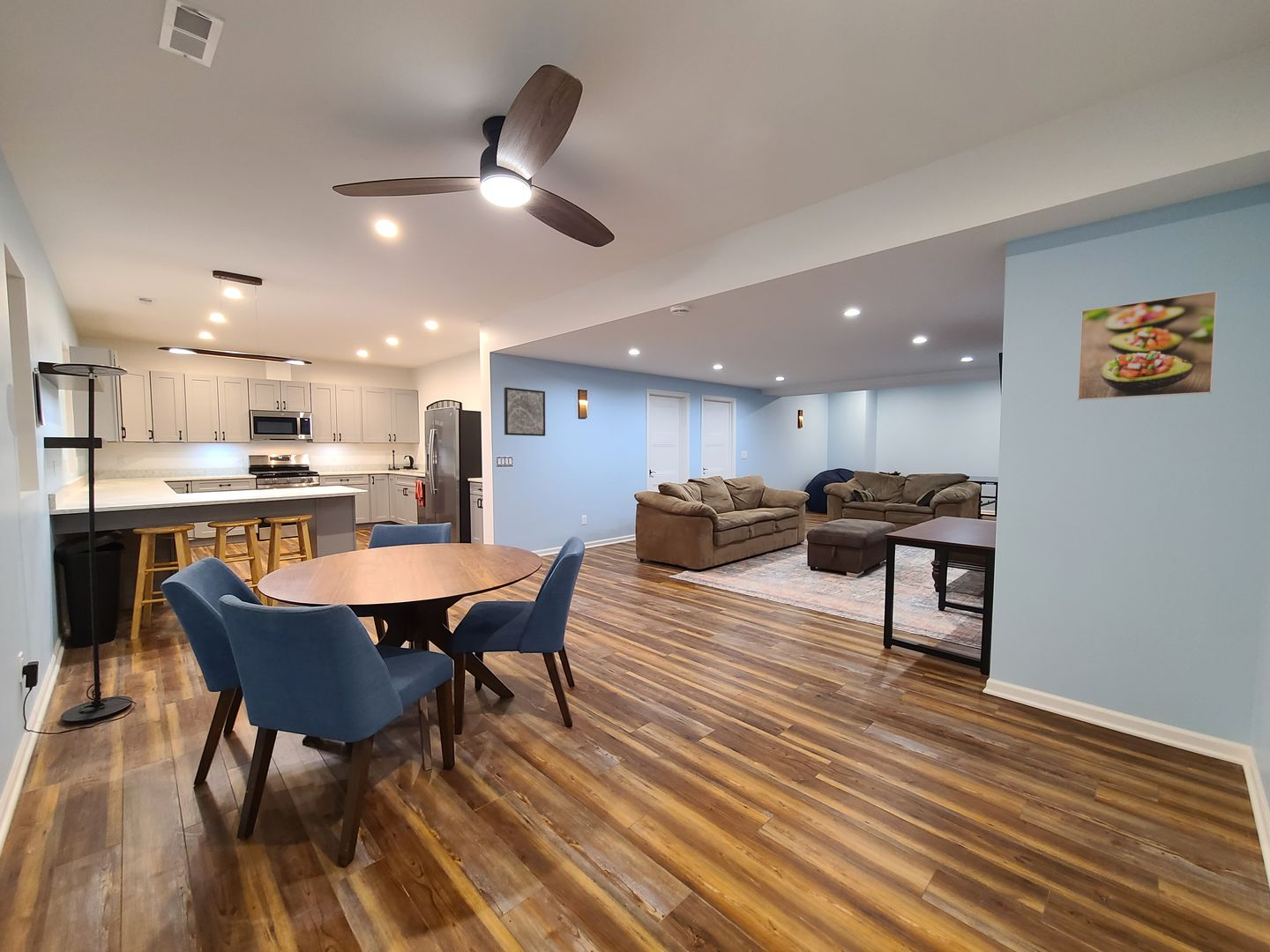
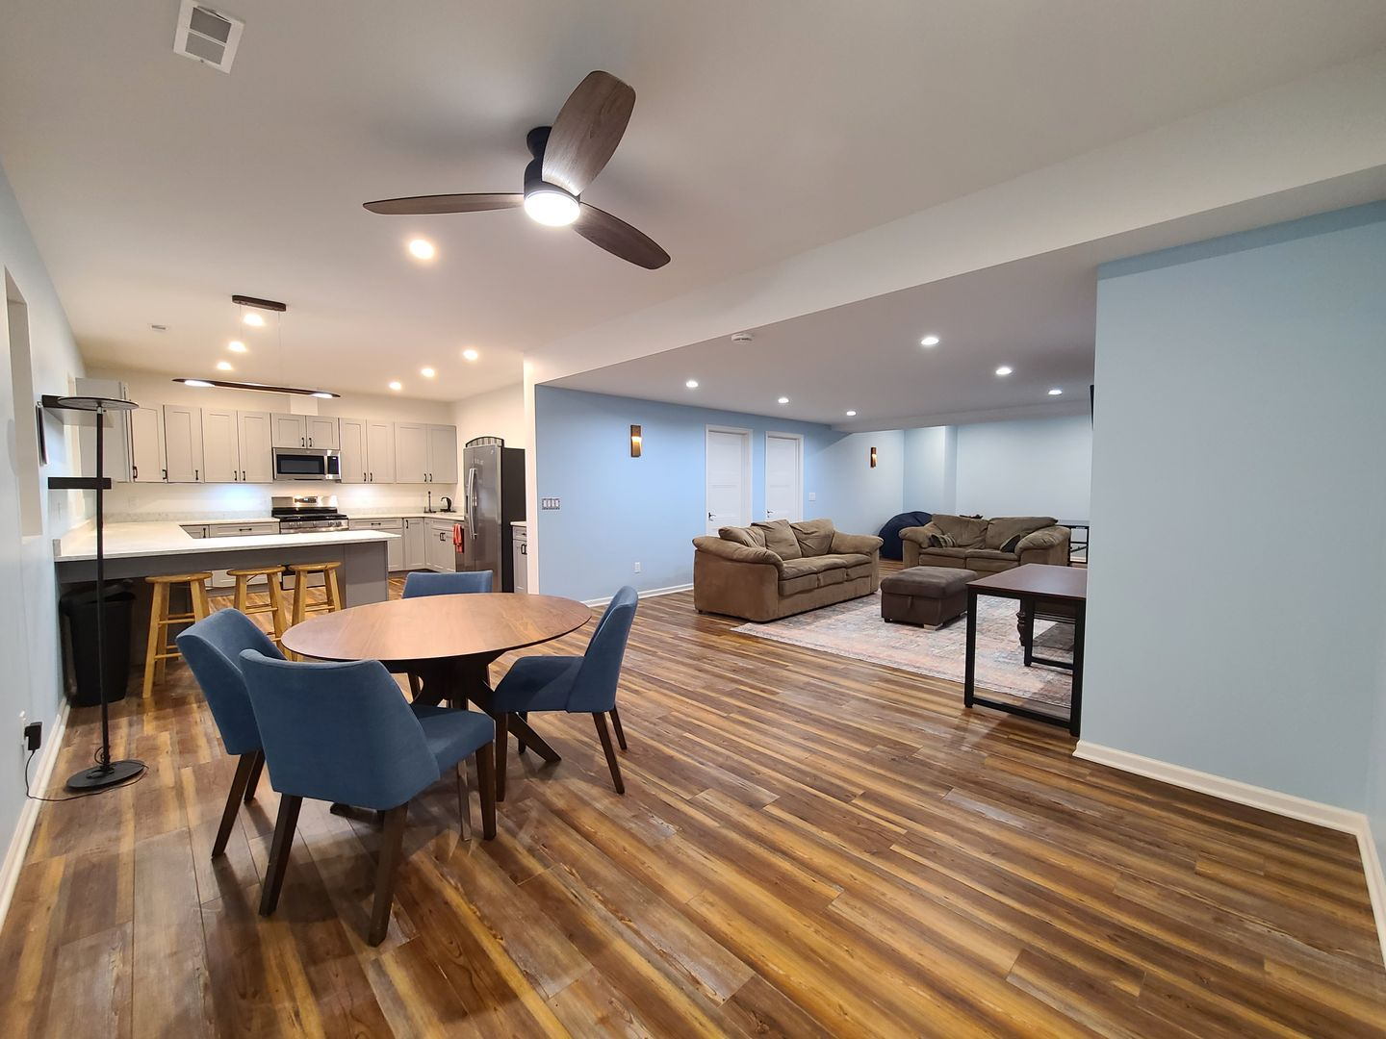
- wall art [504,386,546,437]
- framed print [1077,290,1218,401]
